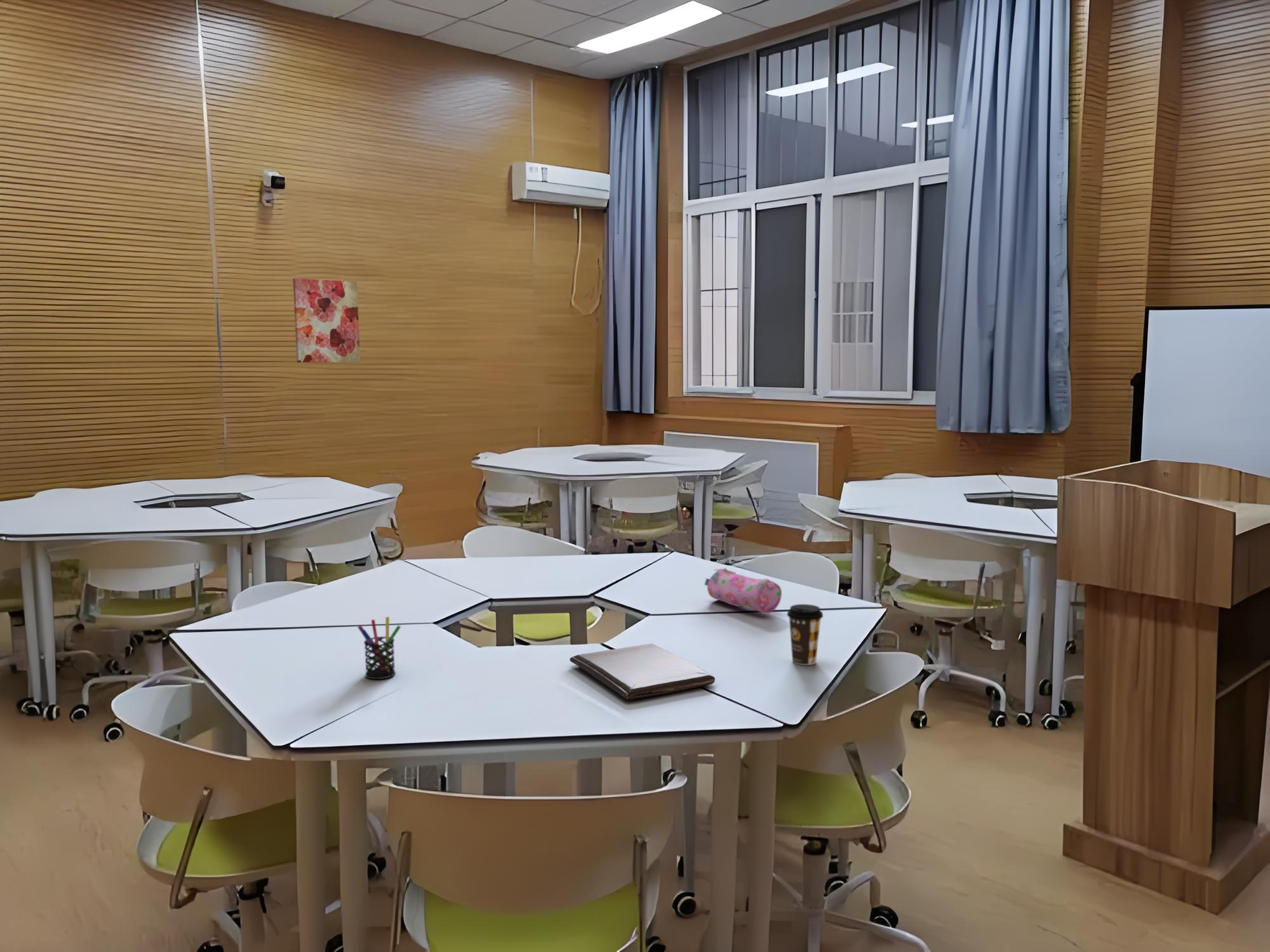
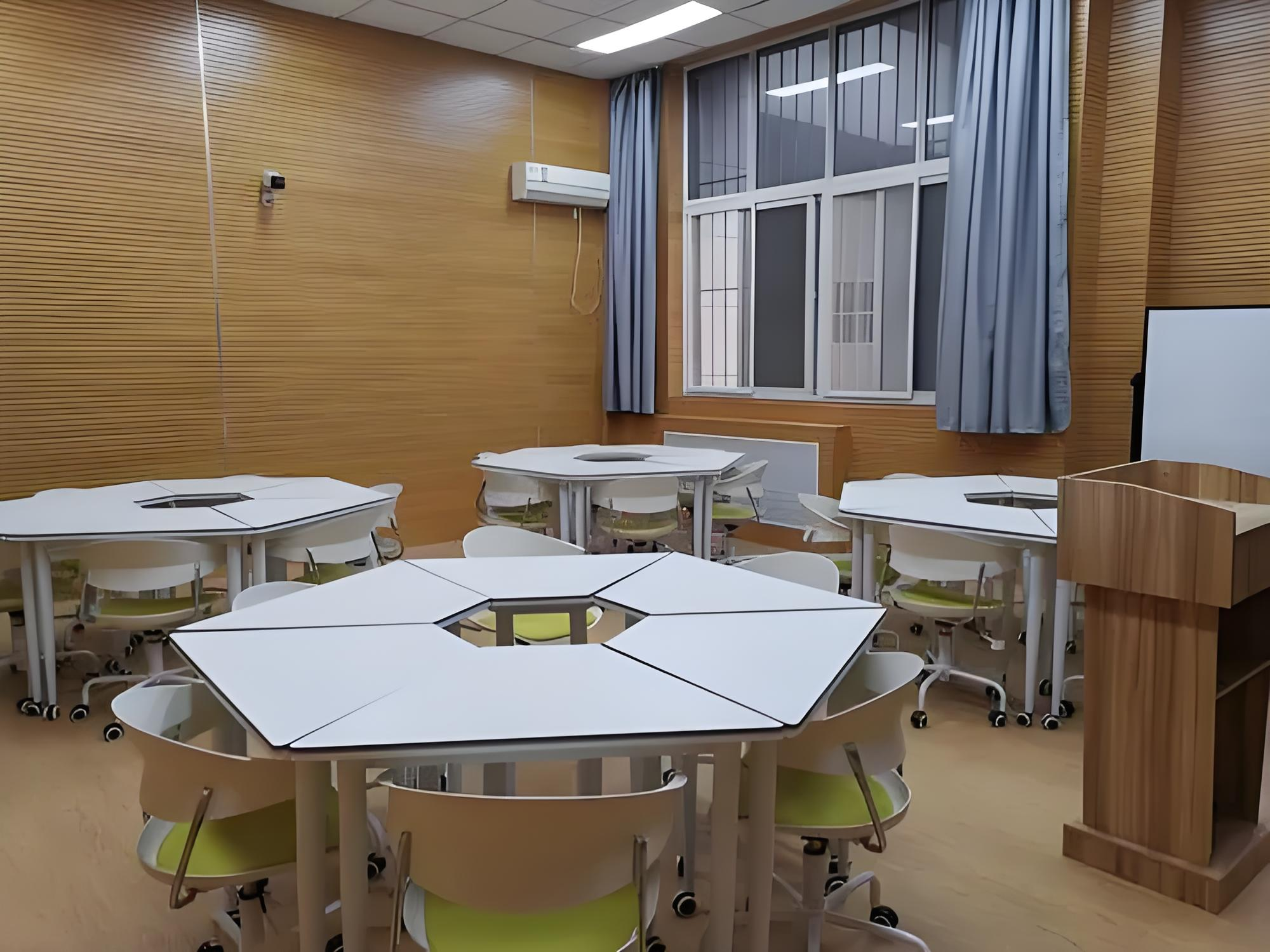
- wall art [292,278,361,363]
- book [569,643,716,700]
- coffee cup [786,604,824,666]
- pen holder [357,616,401,680]
- pencil case [704,567,782,615]
